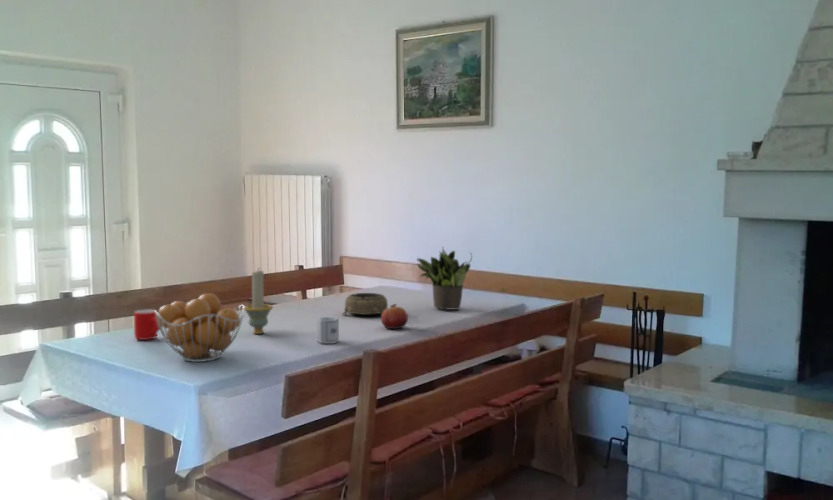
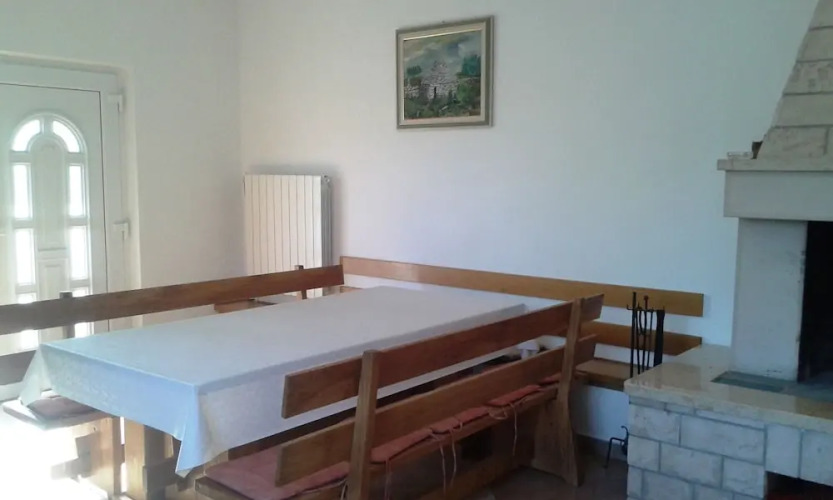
- mug [133,309,160,341]
- decorative bowl [342,292,389,316]
- potted plant [416,247,473,310]
- cup [316,316,340,345]
- fruit basket [155,292,245,363]
- fruit [380,303,409,330]
- candle holder [243,267,274,335]
